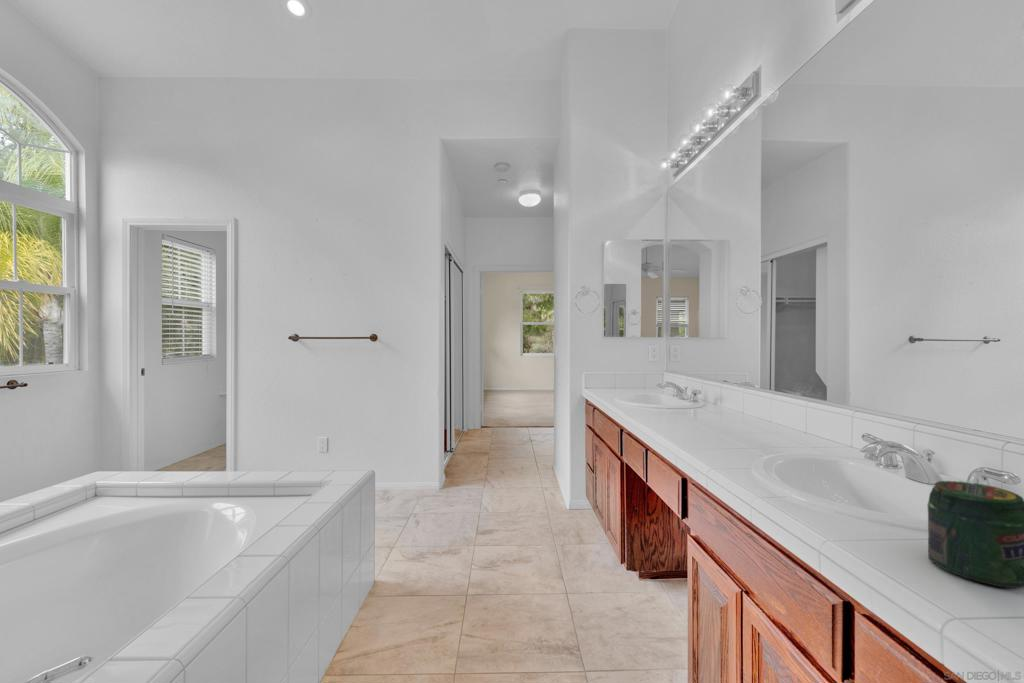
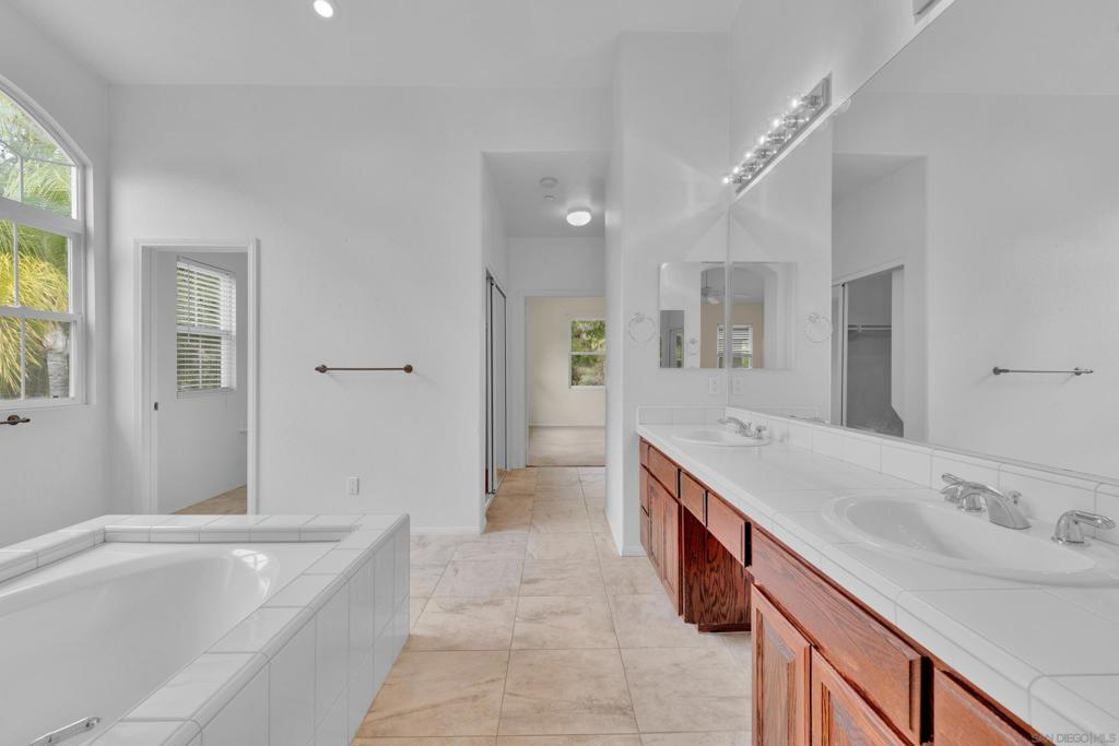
- jar [927,480,1024,589]
